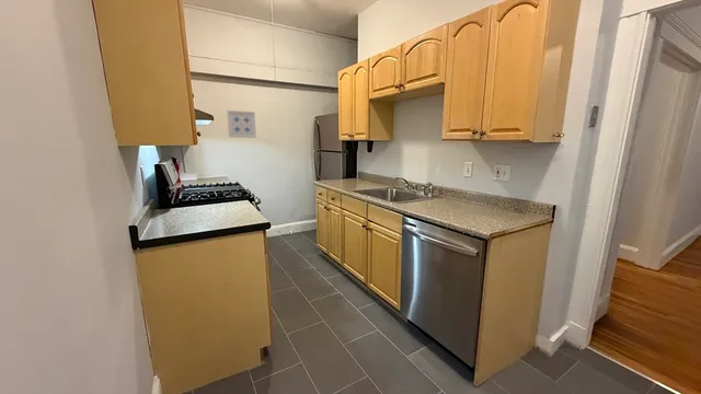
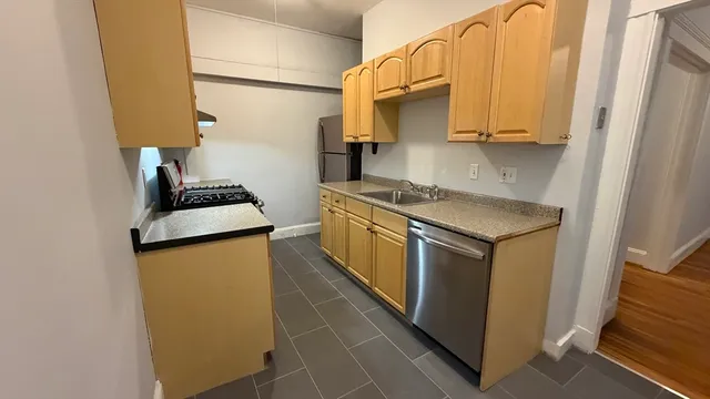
- wall art [226,109,257,139]
